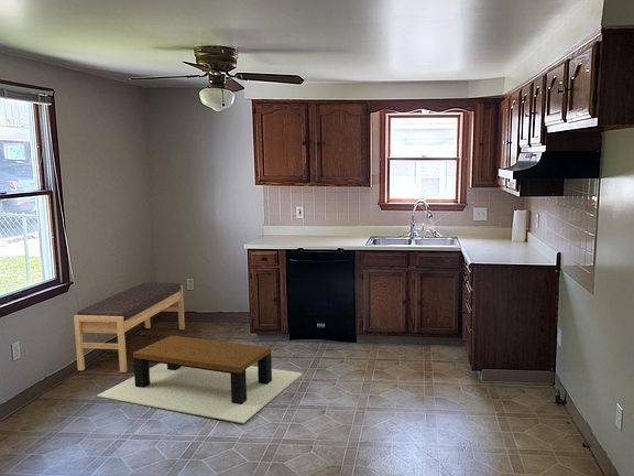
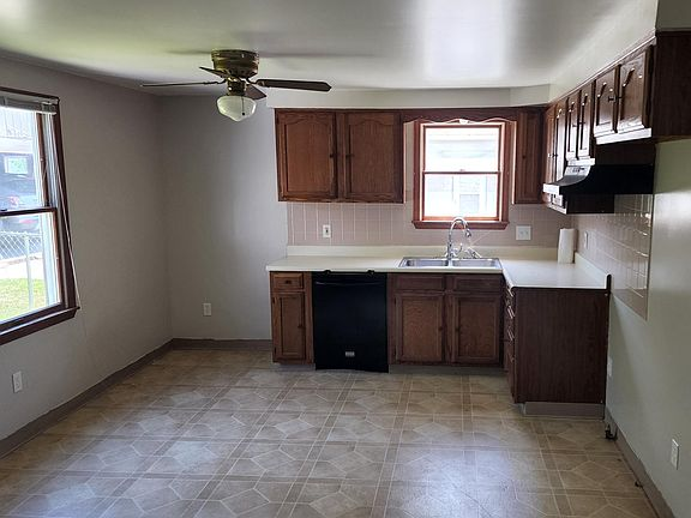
- bench [73,282,186,374]
- coffee table [96,334,304,424]
